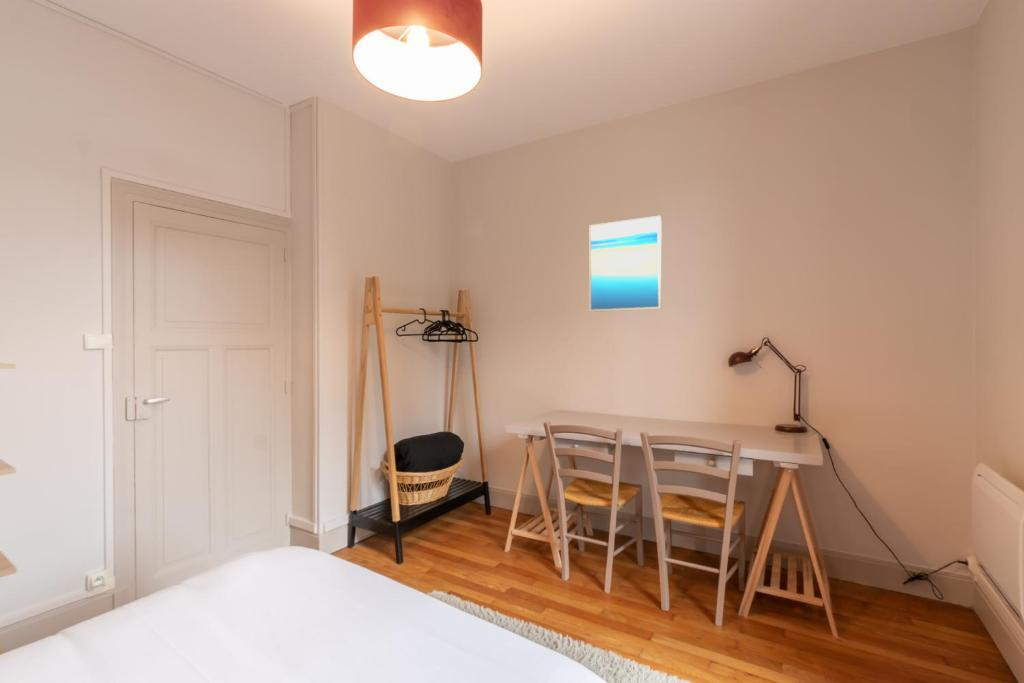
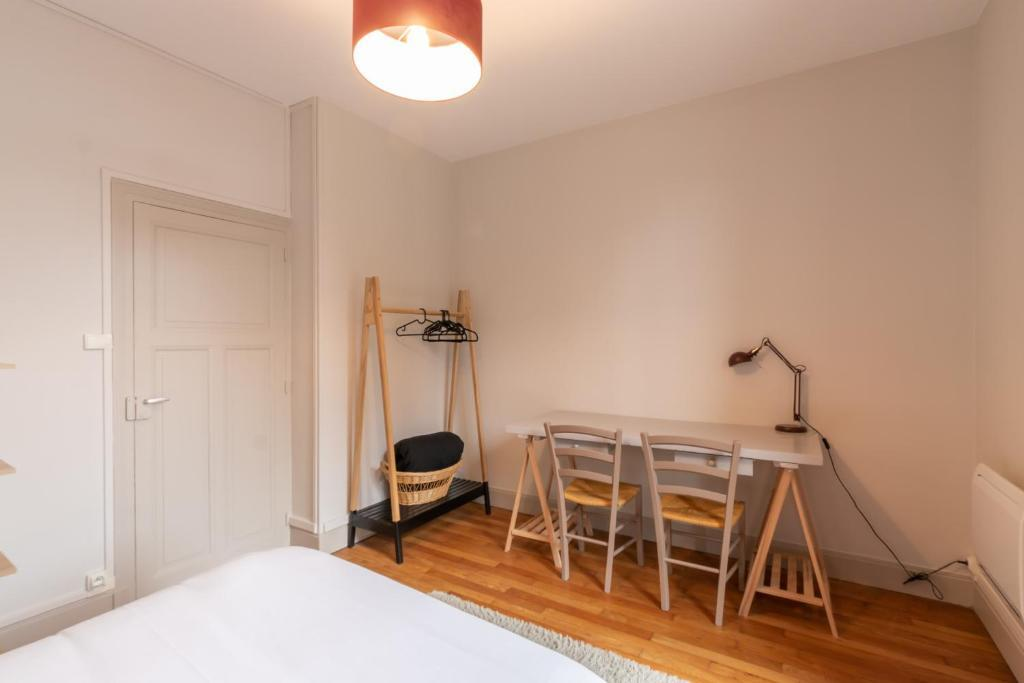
- wall art [588,215,663,313]
